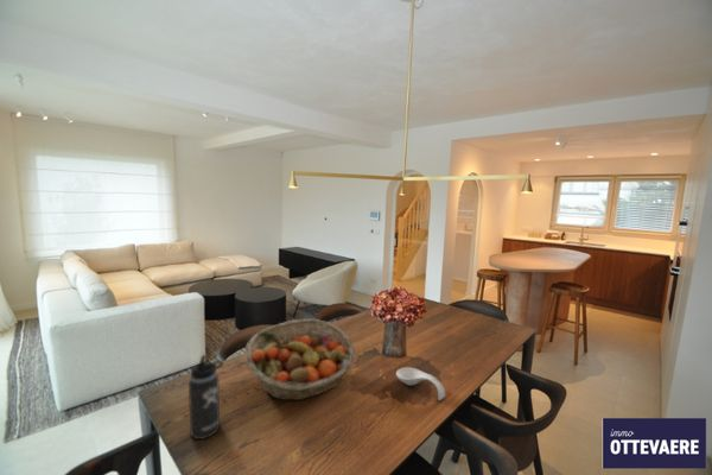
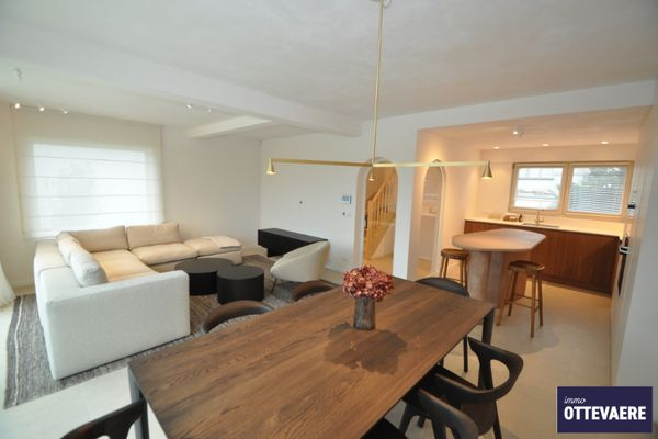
- fruit basket [244,318,357,401]
- thermos bottle [187,354,224,441]
- spoon rest [395,366,446,401]
